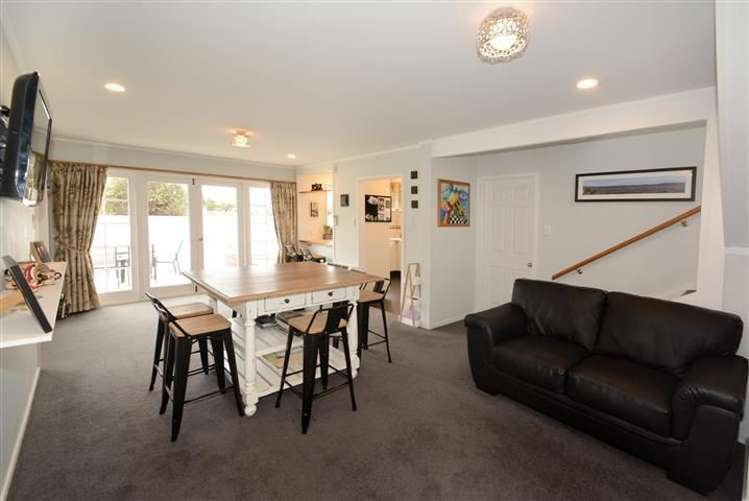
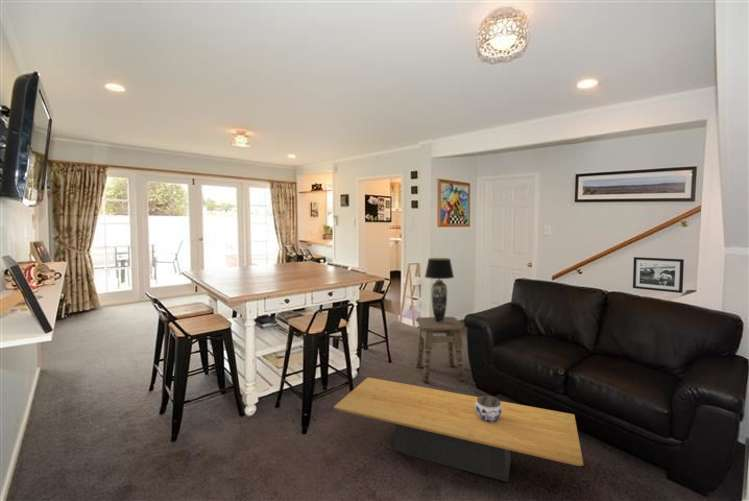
+ jar [476,395,502,422]
+ coffee table [333,376,584,483]
+ table lamp [424,257,455,323]
+ side table [415,316,466,384]
+ picture frame [632,256,685,294]
